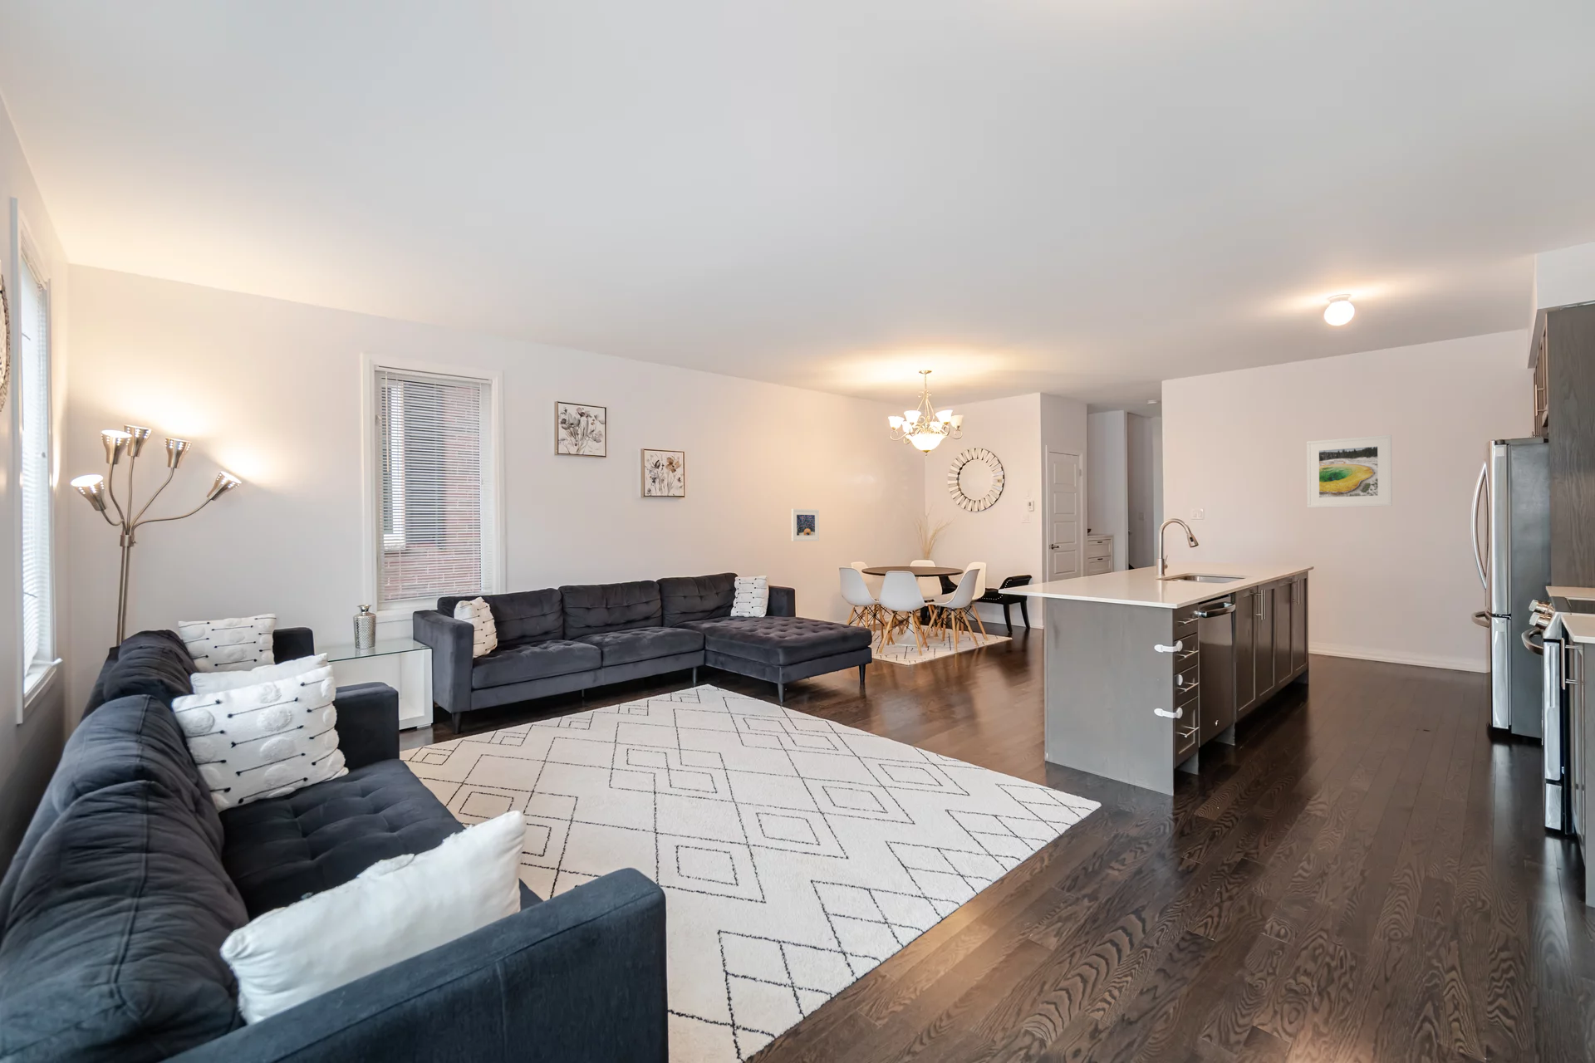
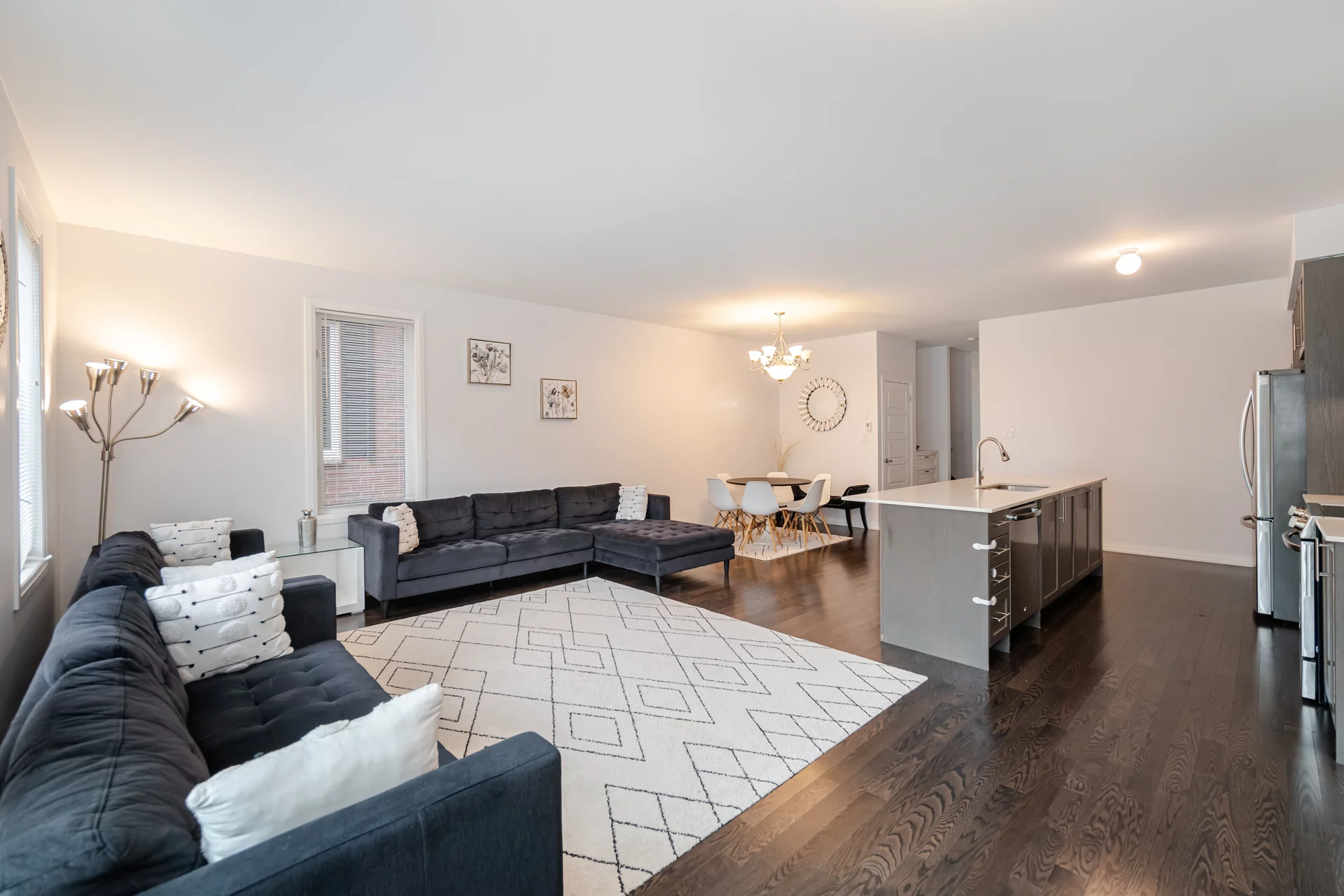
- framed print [790,508,820,542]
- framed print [1305,434,1393,509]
